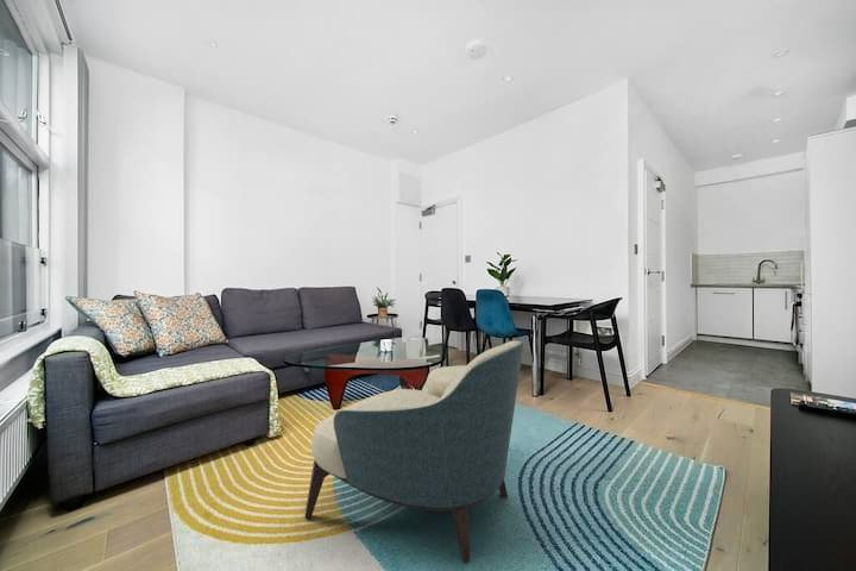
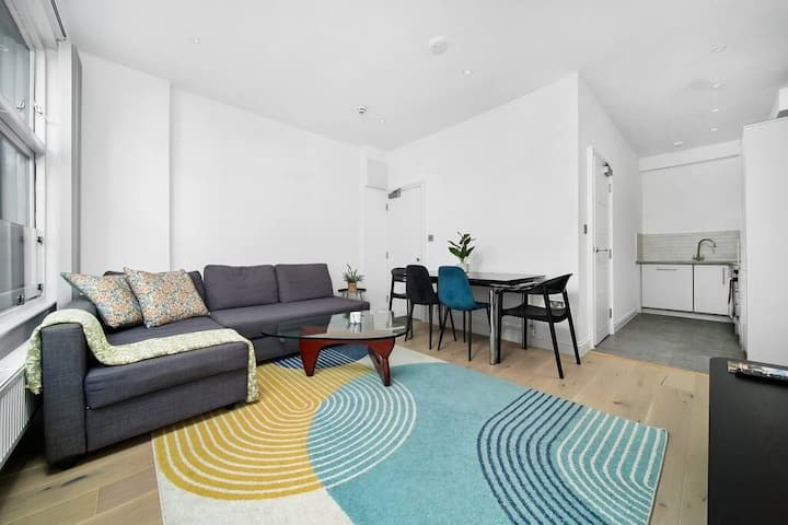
- armchair [303,339,525,565]
